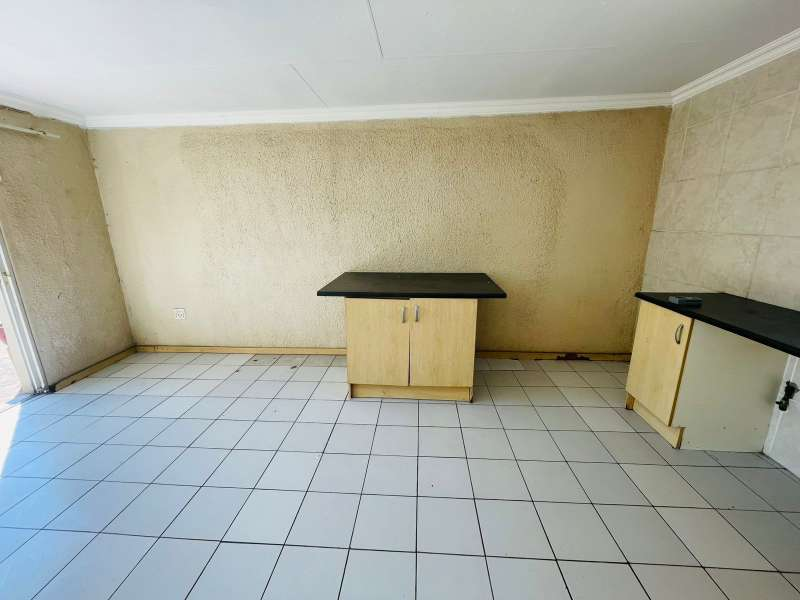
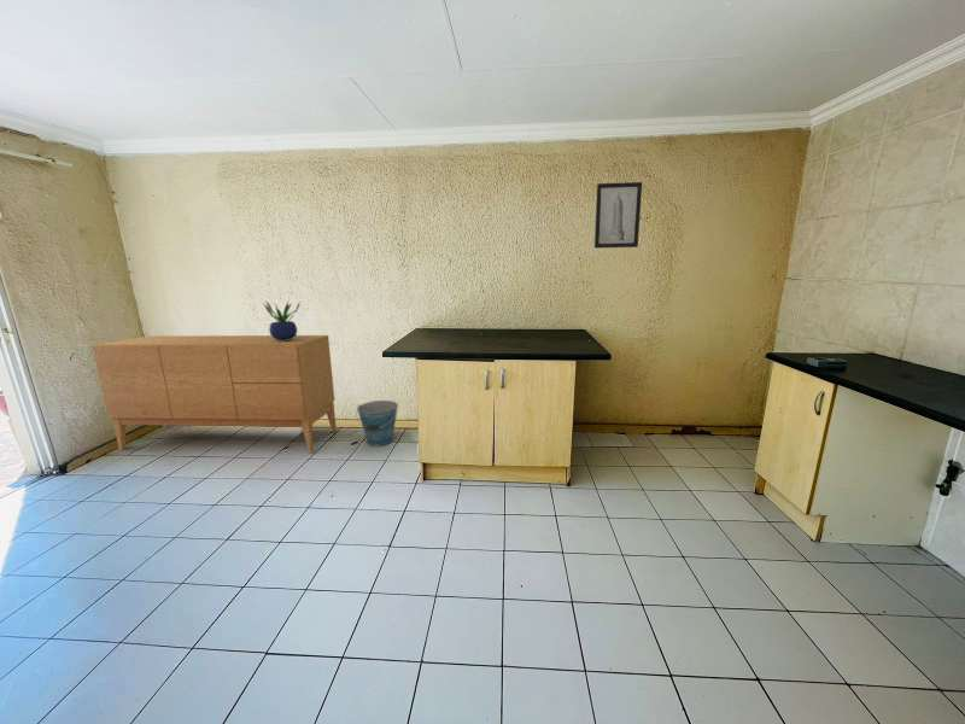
+ wall art [593,181,643,250]
+ potted plant [262,299,300,341]
+ sideboard [92,334,338,454]
+ bucket [356,399,399,448]
